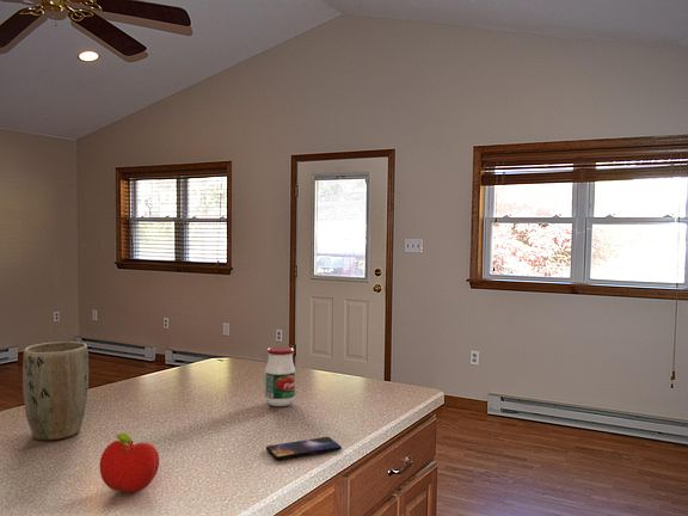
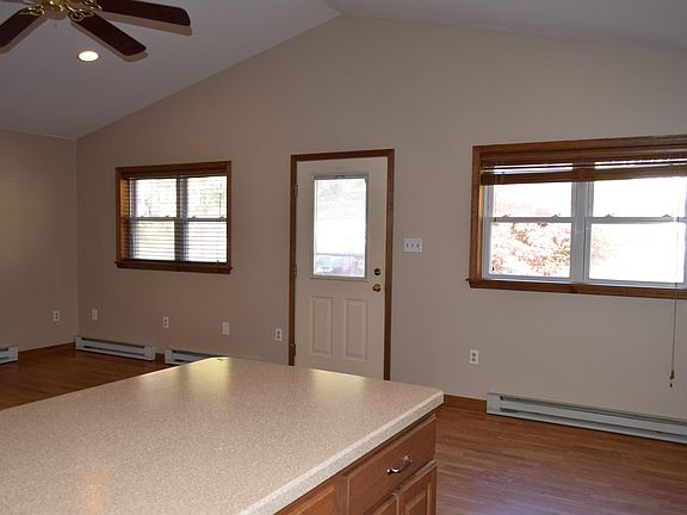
- fruit [99,432,160,493]
- jar [264,345,296,407]
- smartphone [265,436,343,461]
- plant pot [22,340,90,441]
